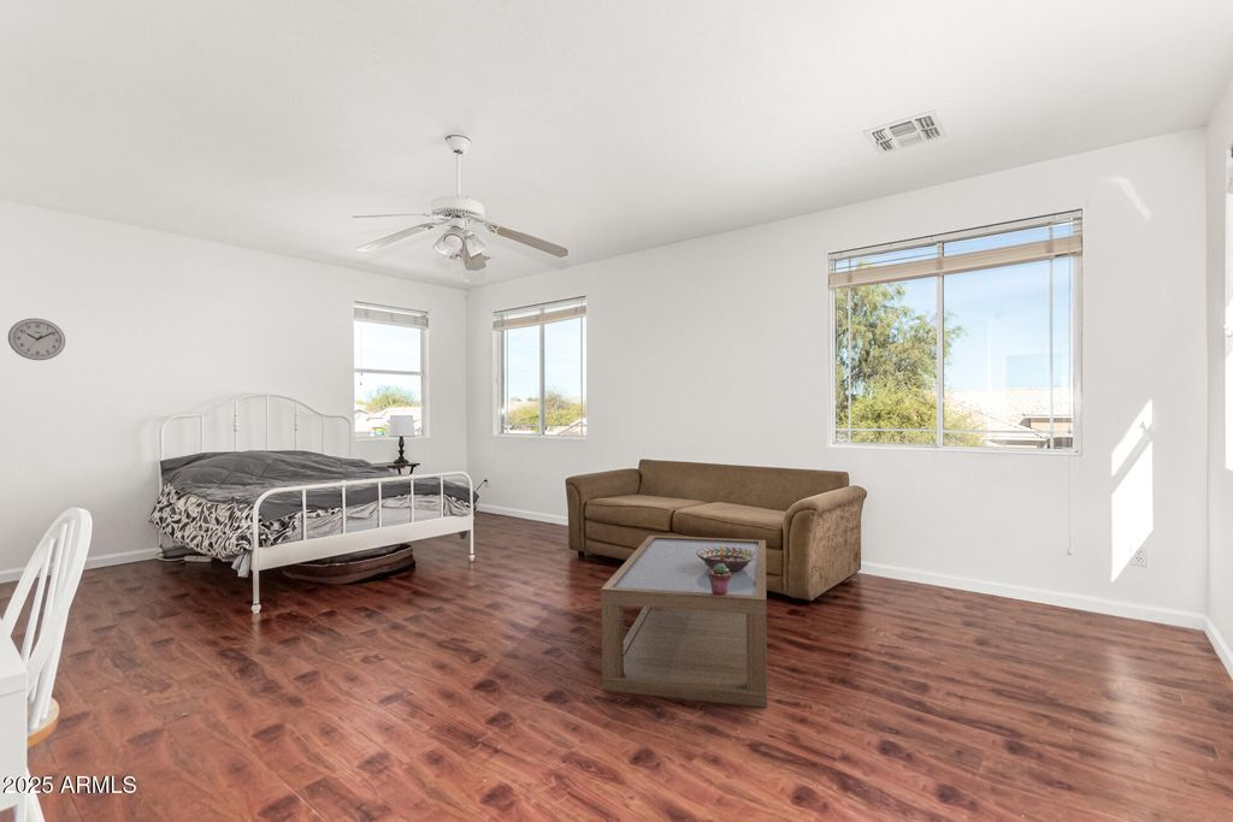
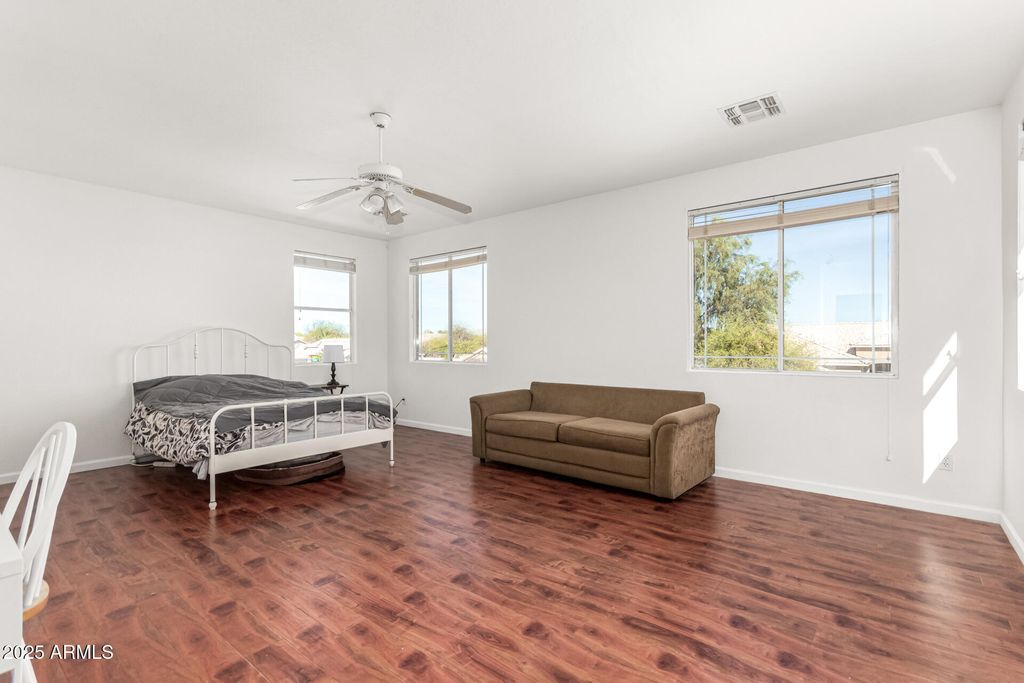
- potted succulent [708,563,731,595]
- decorative bowl [696,546,756,572]
- wall clock [7,318,66,361]
- coffee table [600,534,768,709]
